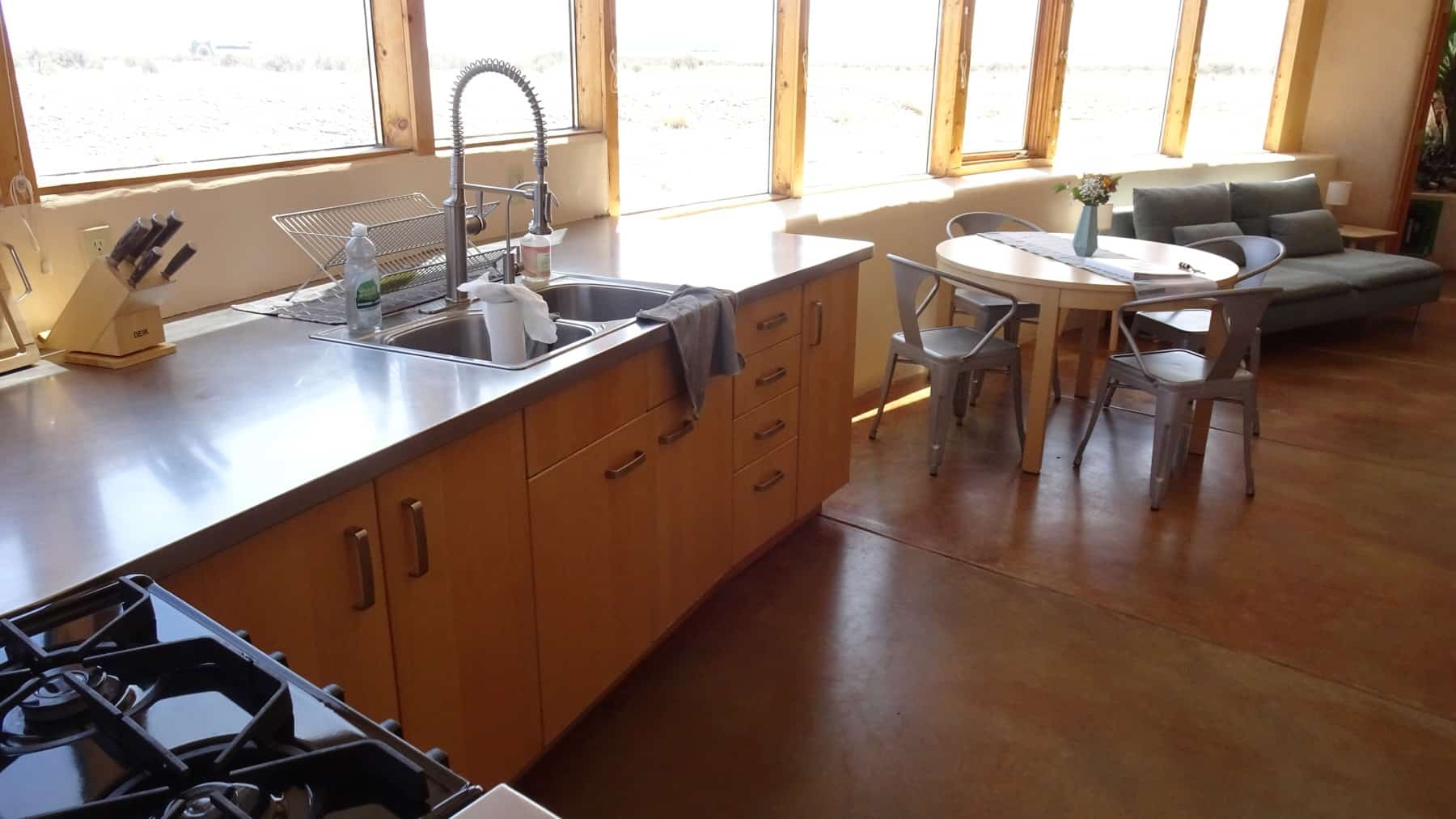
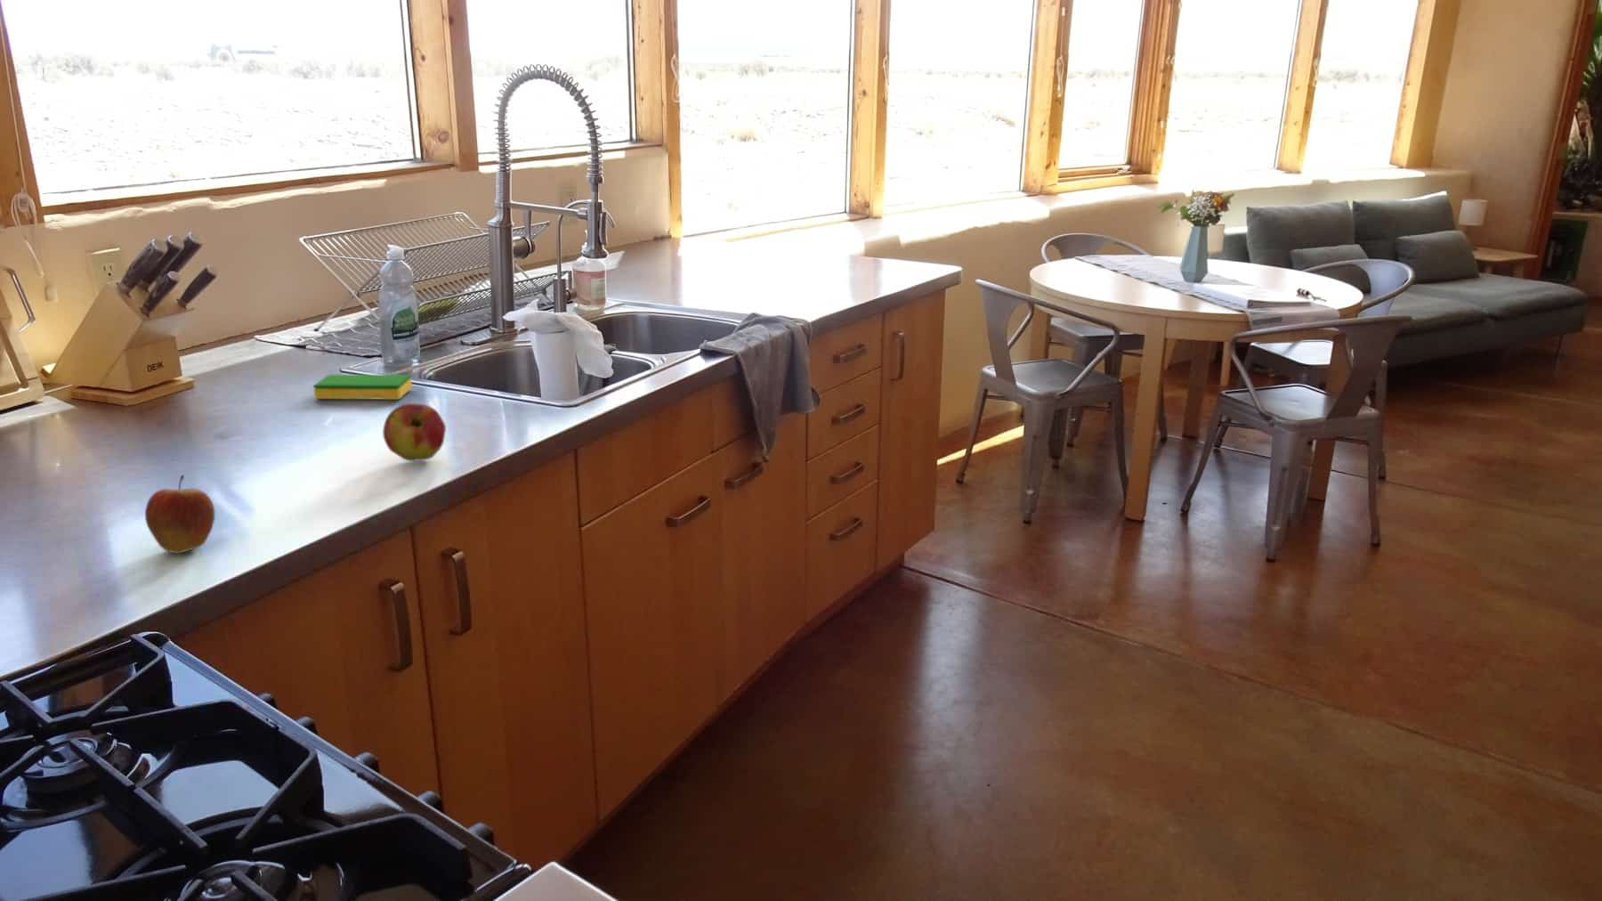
+ apple [382,403,447,462]
+ fruit [144,474,216,554]
+ dish sponge [312,374,413,400]
